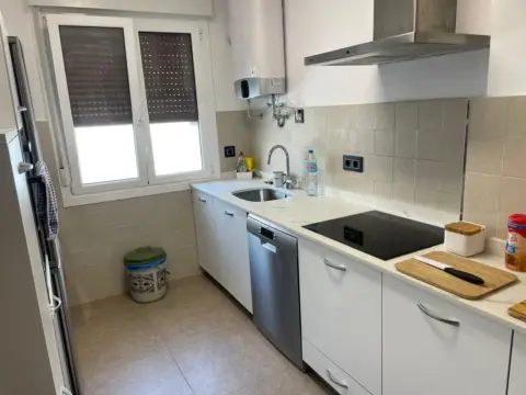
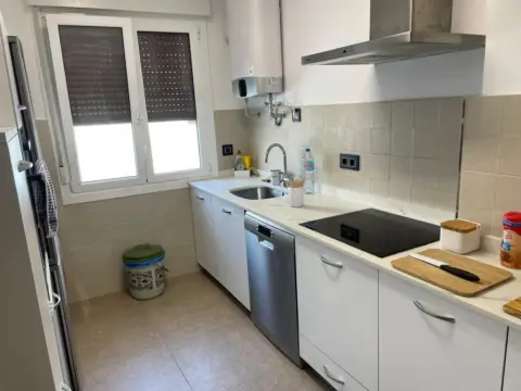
+ utensil holder [283,176,306,209]
